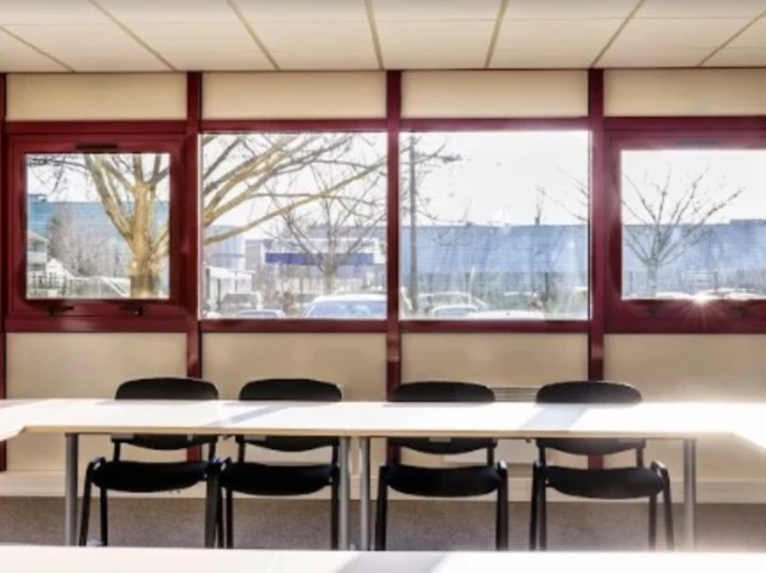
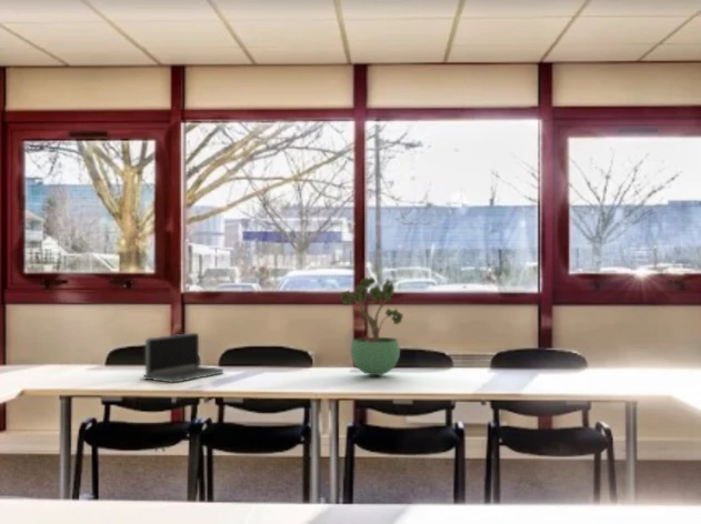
+ potted plant [340,276,404,376]
+ laptop [139,332,224,384]
